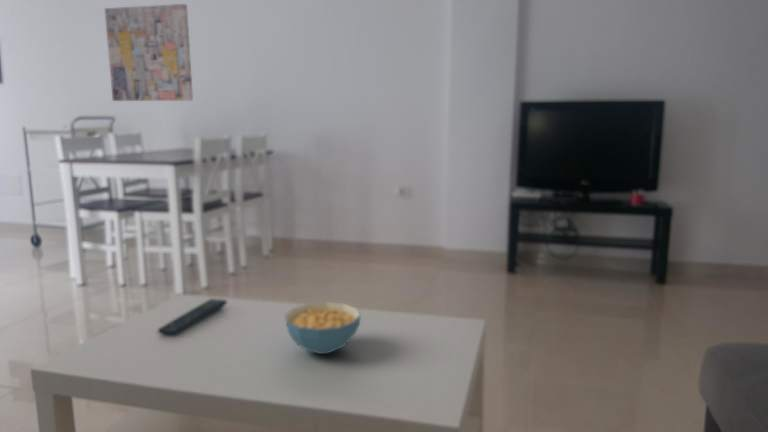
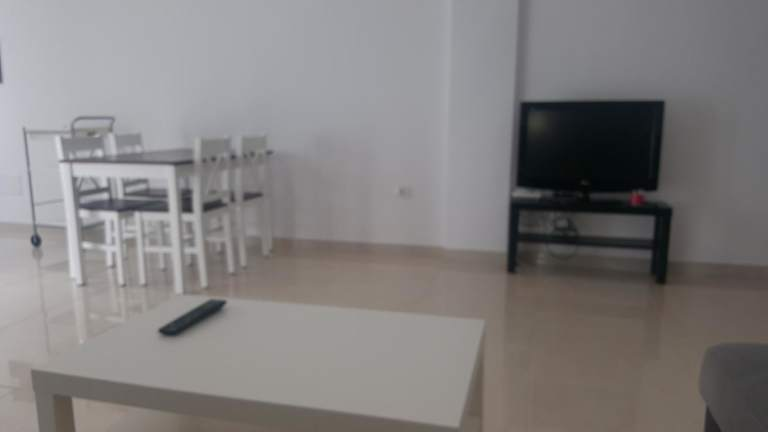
- wall art [104,3,194,102]
- cereal bowl [284,301,362,355]
